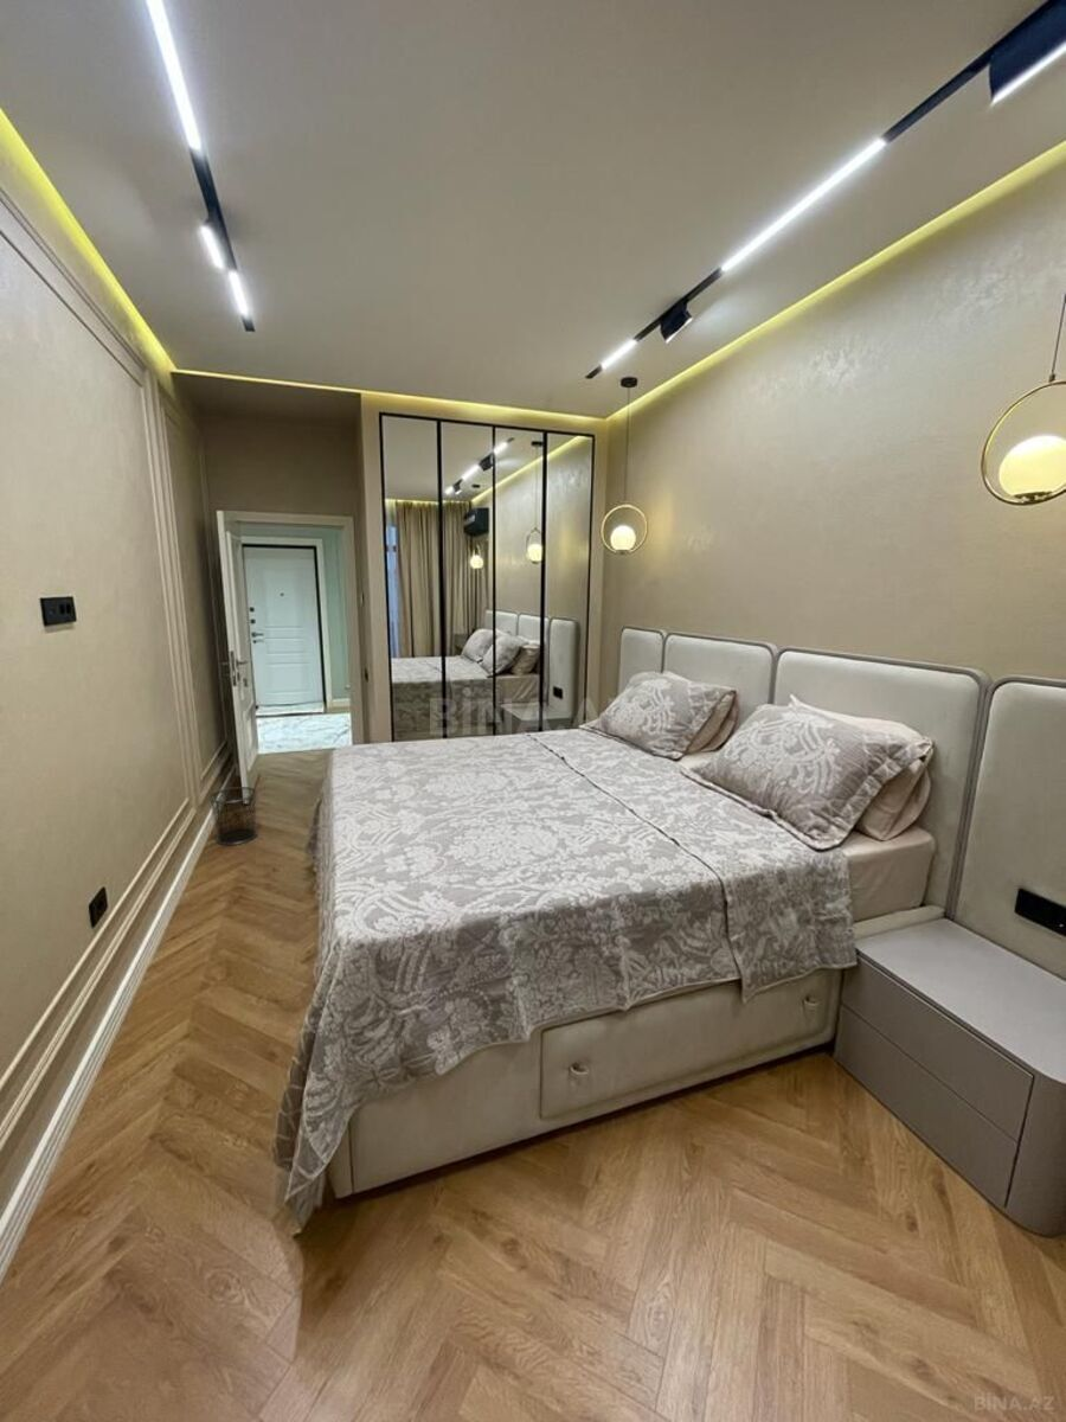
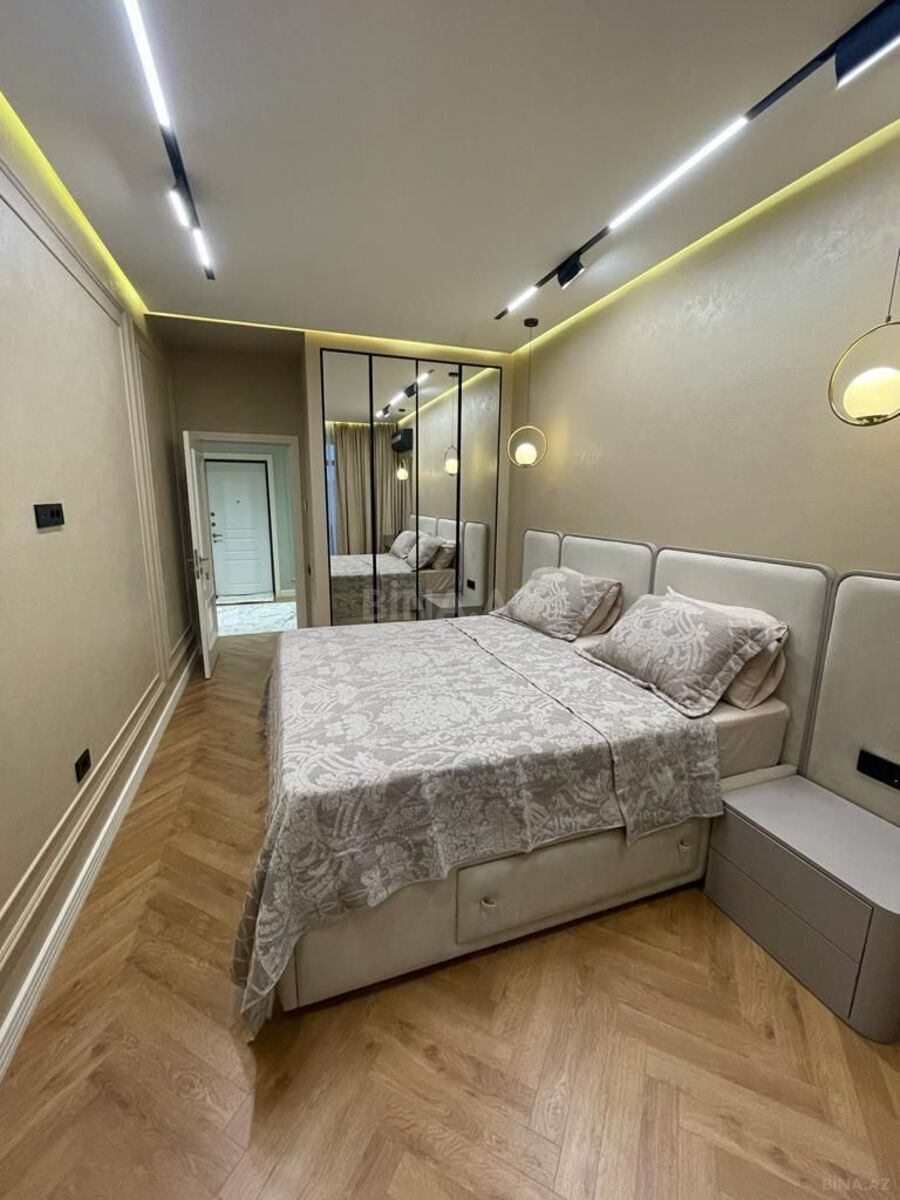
- waste bin [207,786,258,846]
